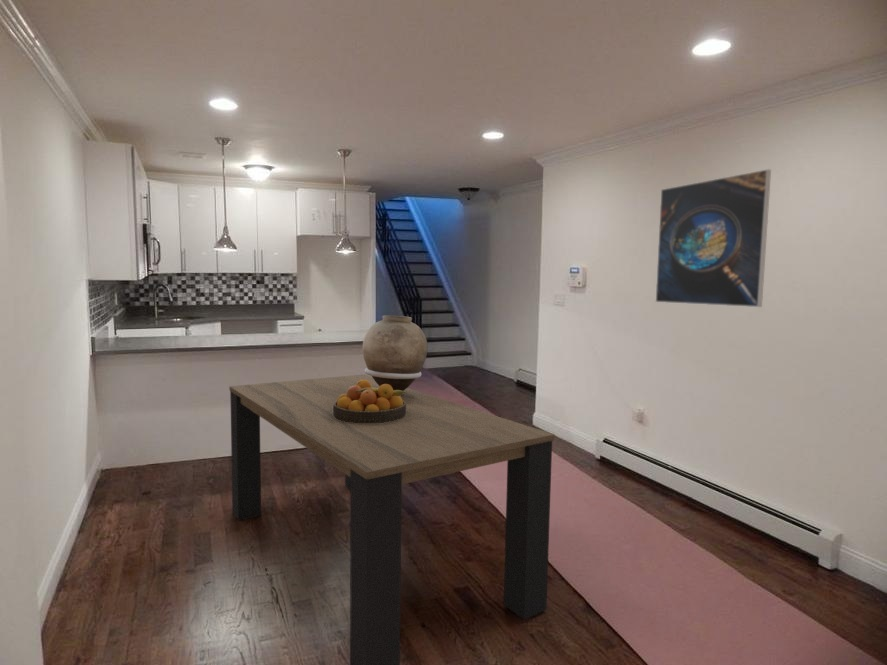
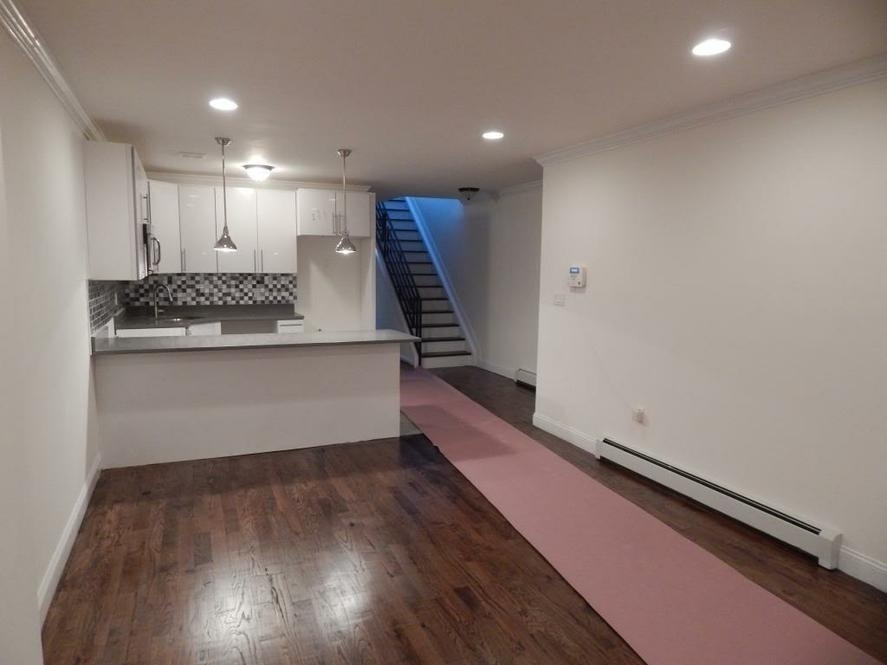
- fruit bowl [333,380,408,423]
- vase [362,314,428,391]
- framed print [655,168,772,308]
- dining table [228,373,556,665]
